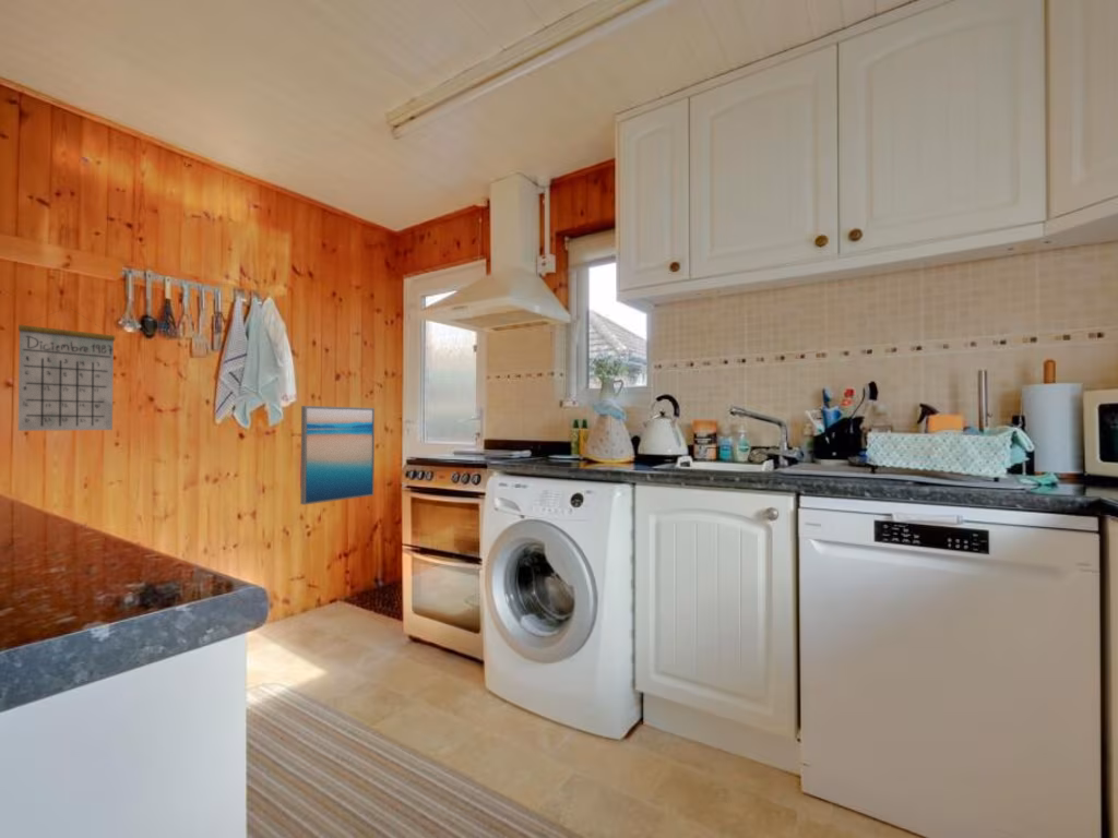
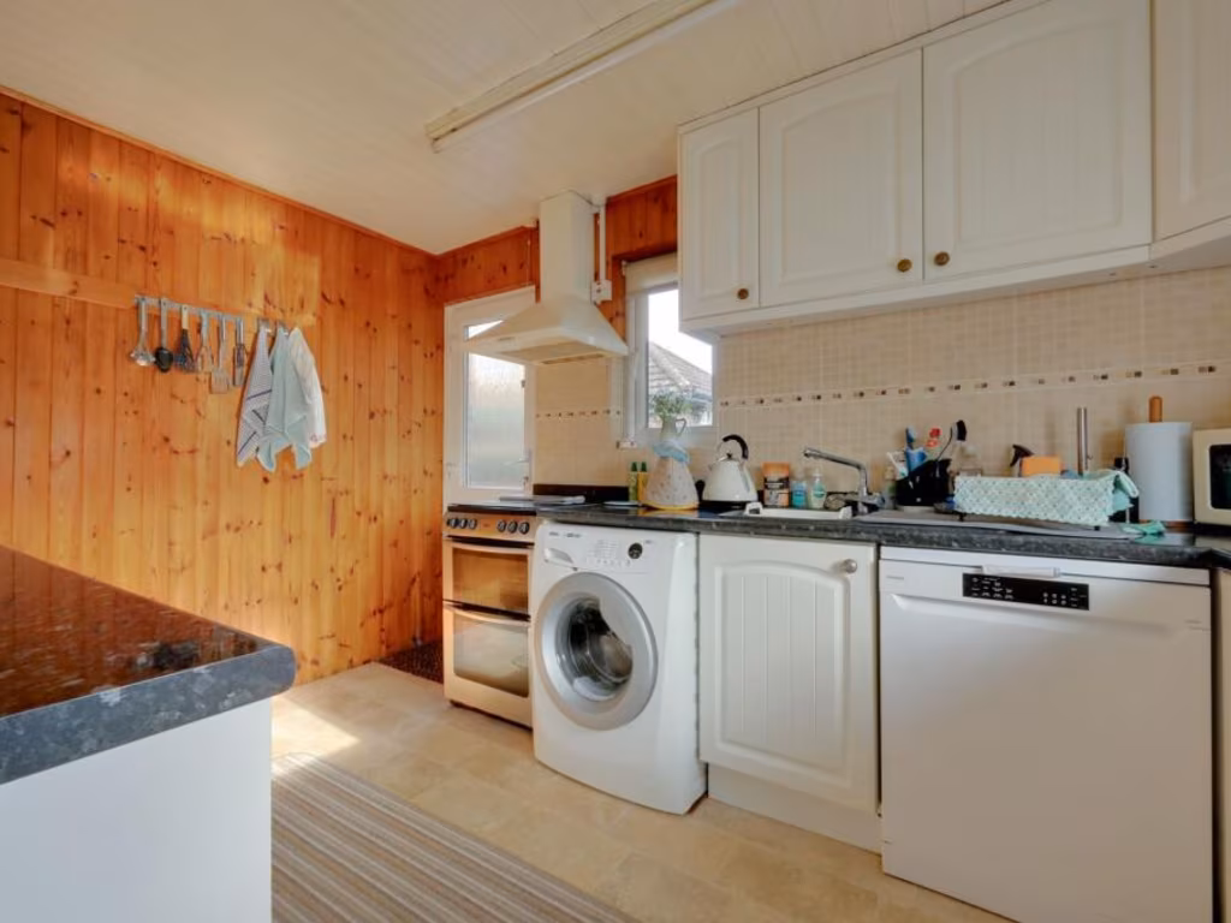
- calendar [17,307,116,432]
- wall art [299,405,376,506]
